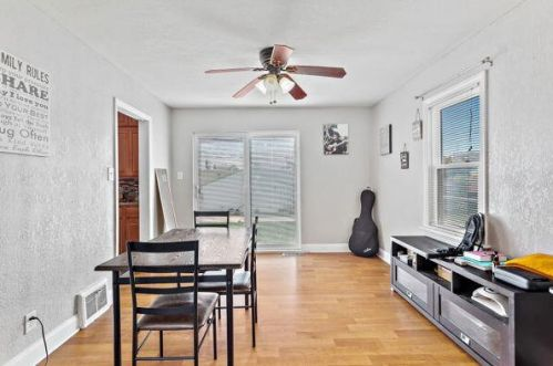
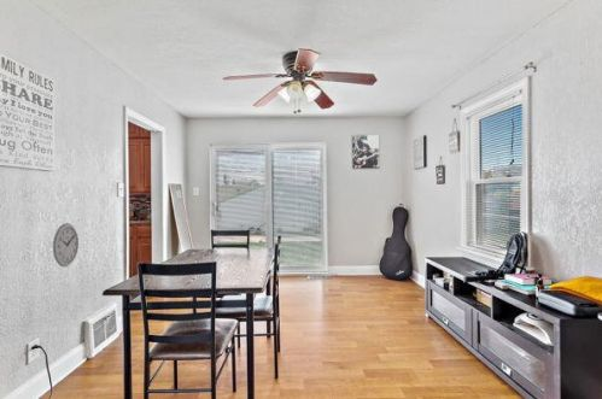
+ wall clock [52,222,80,268]
